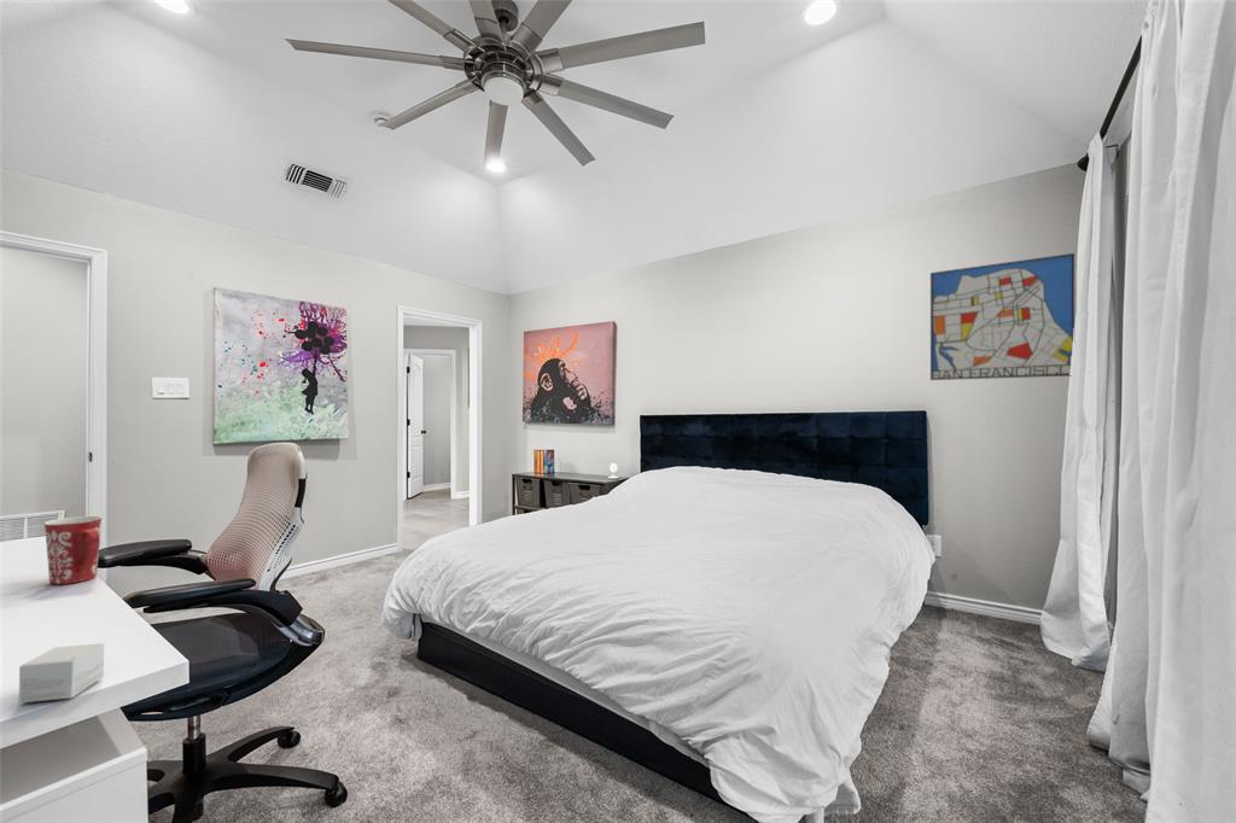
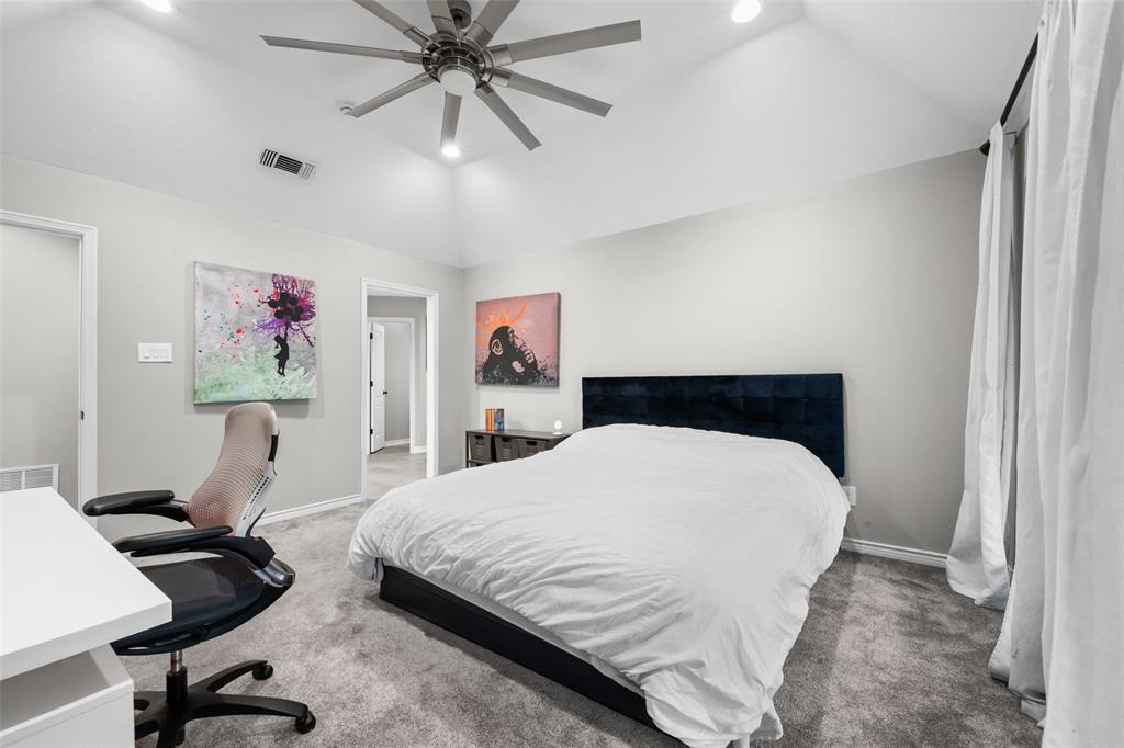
- small box [18,642,105,705]
- wall art [929,252,1075,381]
- mug [42,515,104,585]
